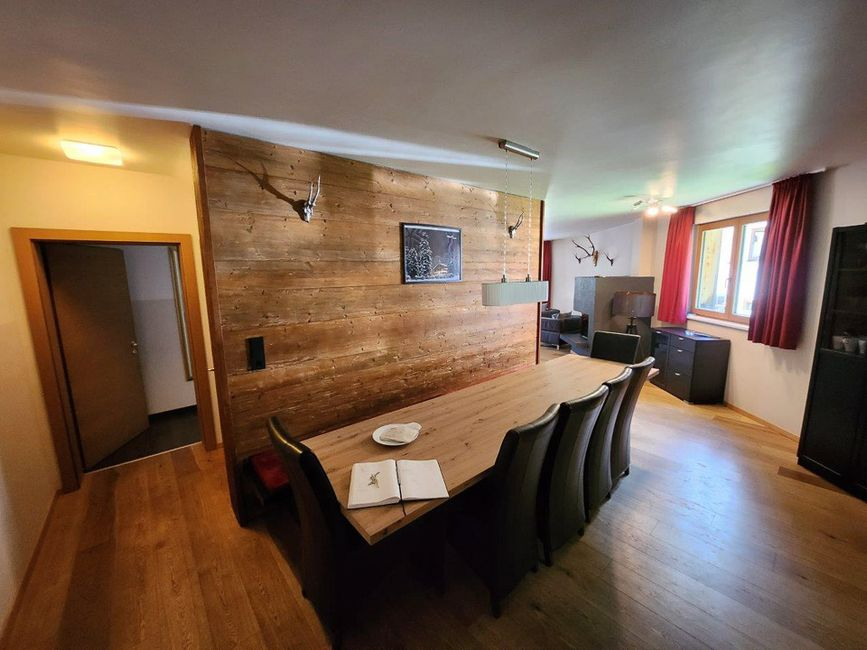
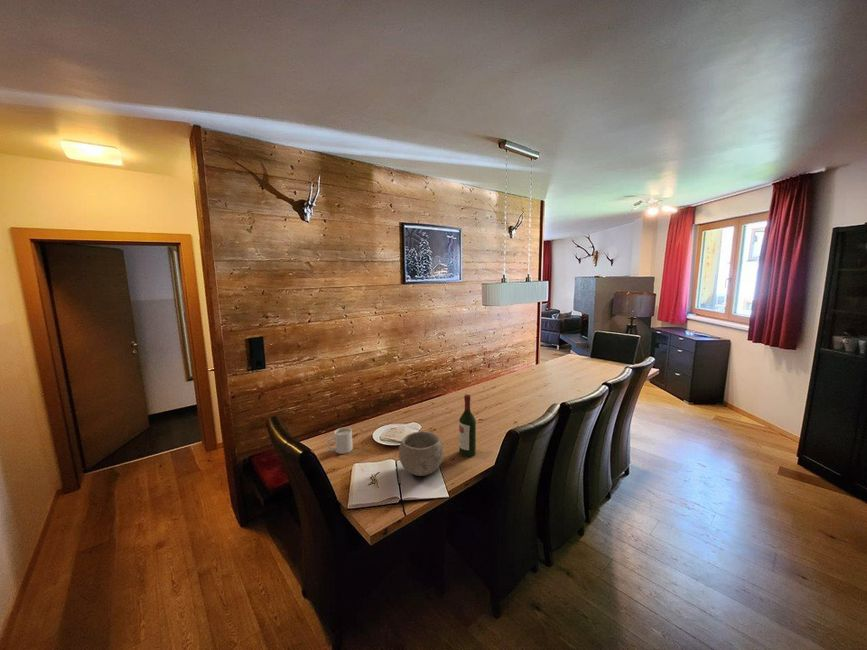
+ wine bottle [458,393,477,458]
+ bowl [398,431,444,477]
+ mug [327,426,354,455]
